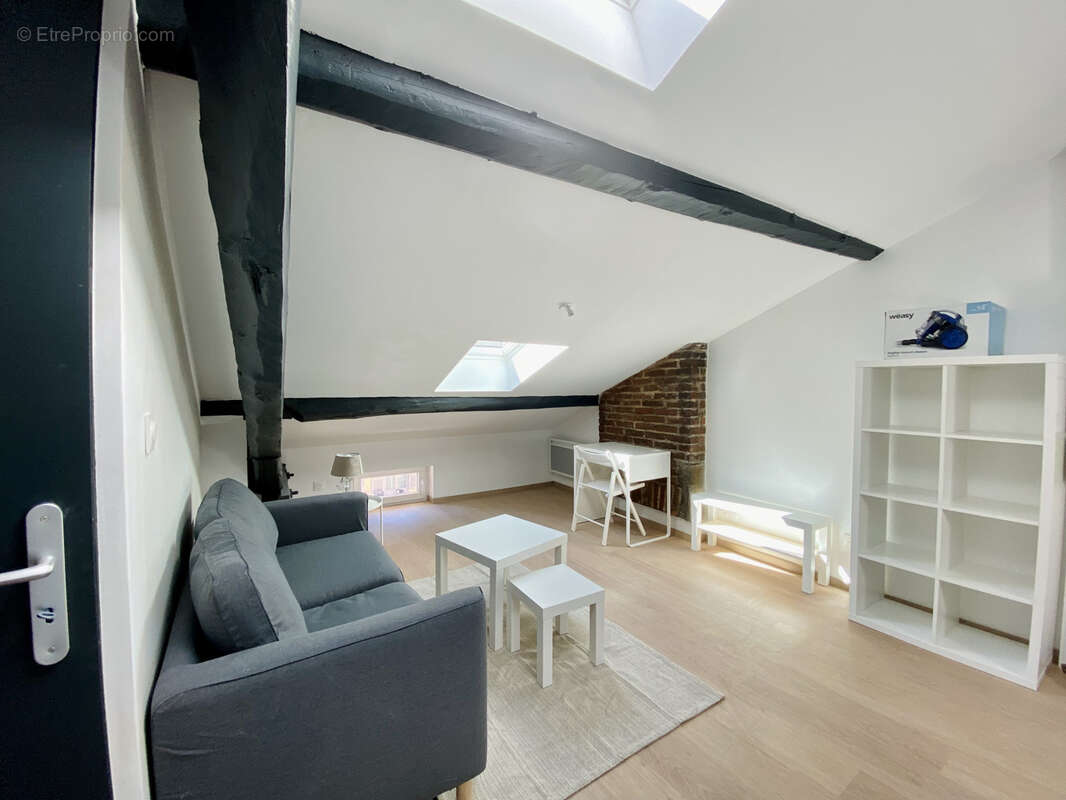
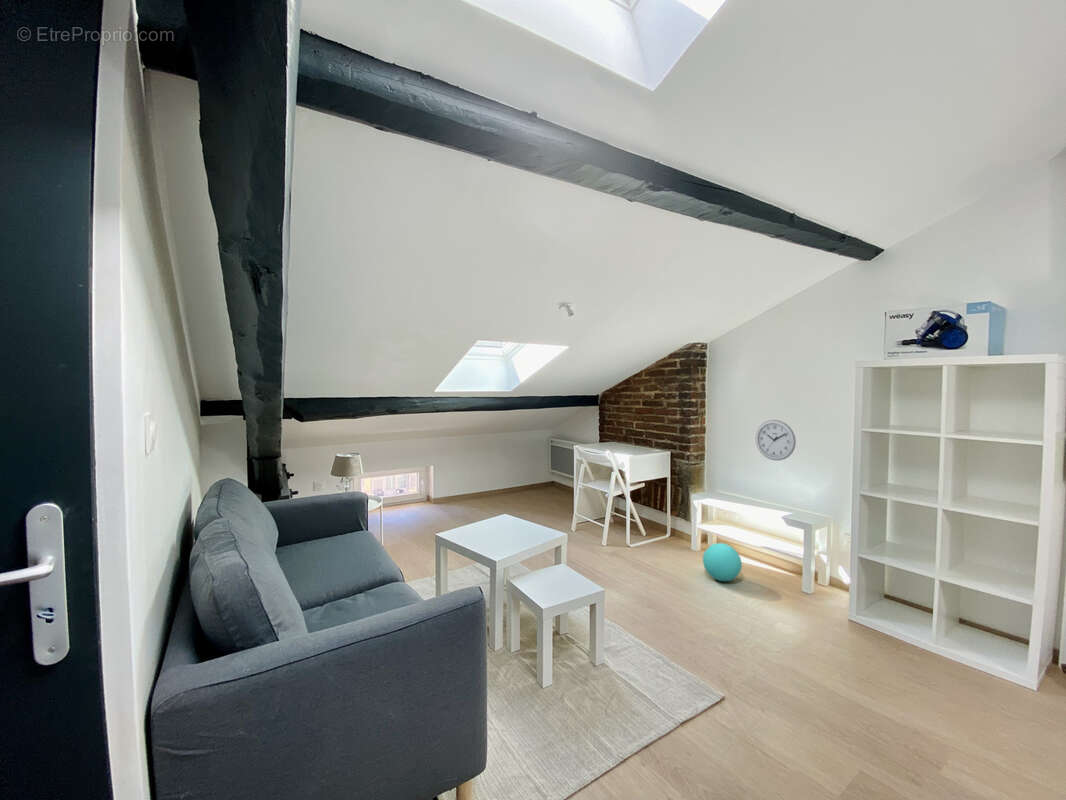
+ ball [702,542,743,582]
+ wall clock [754,419,797,461]
